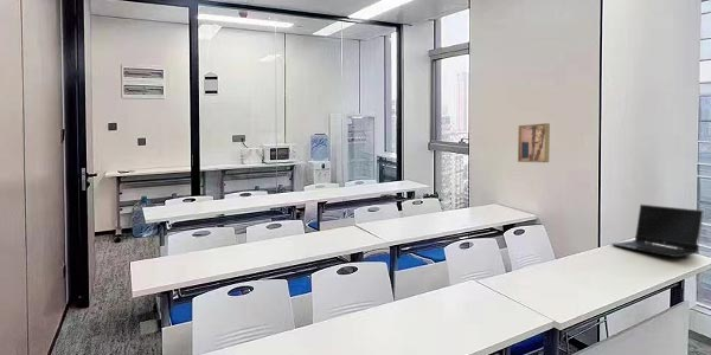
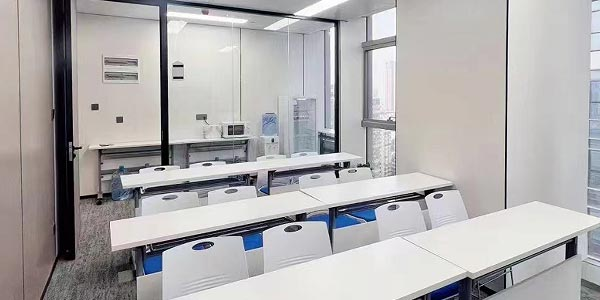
- laptop computer [610,204,705,258]
- wall art [517,122,551,163]
